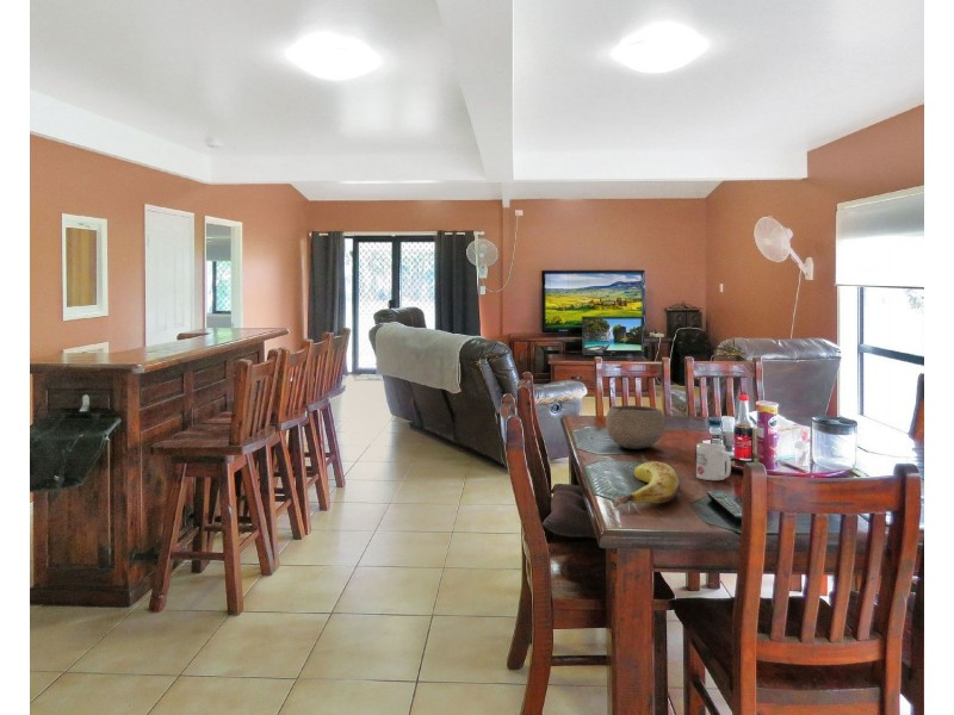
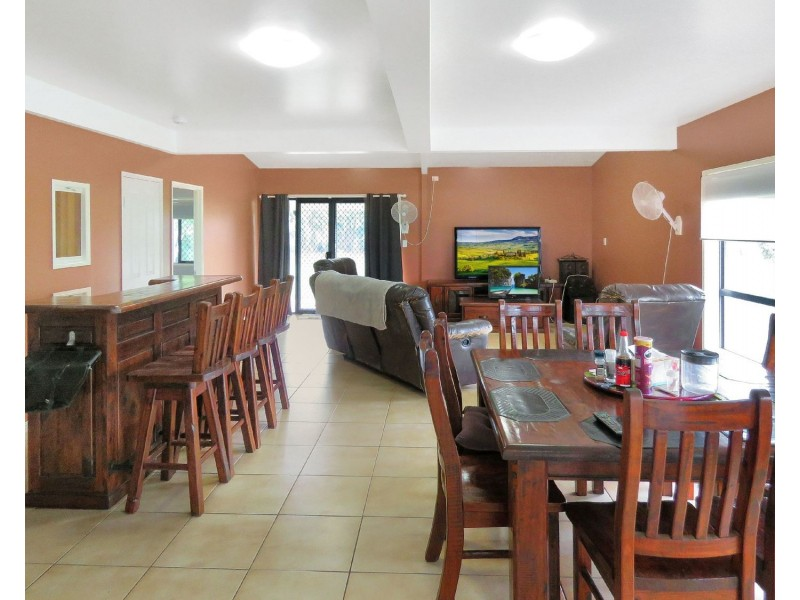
- banana [611,460,681,509]
- mug [695,442,732,481]
- bowl [605,404,667,450]
